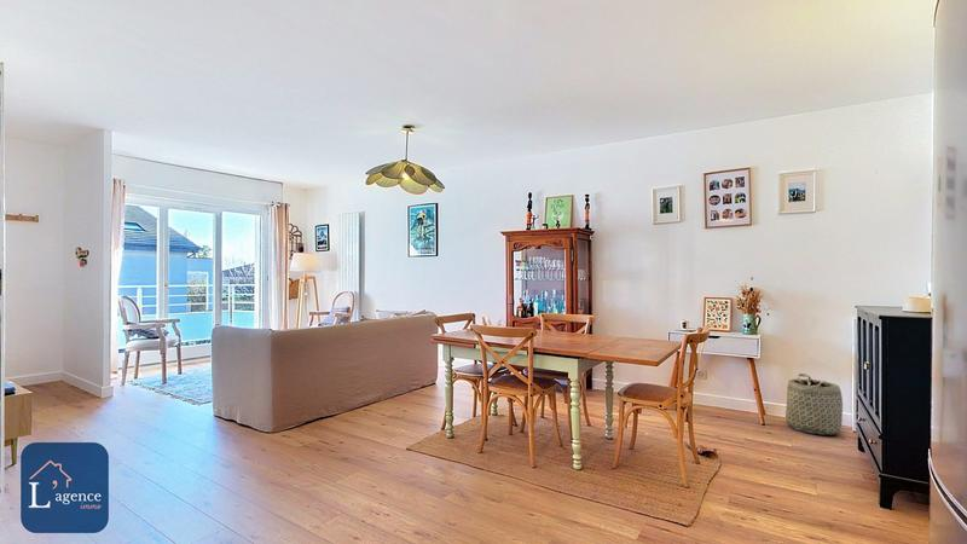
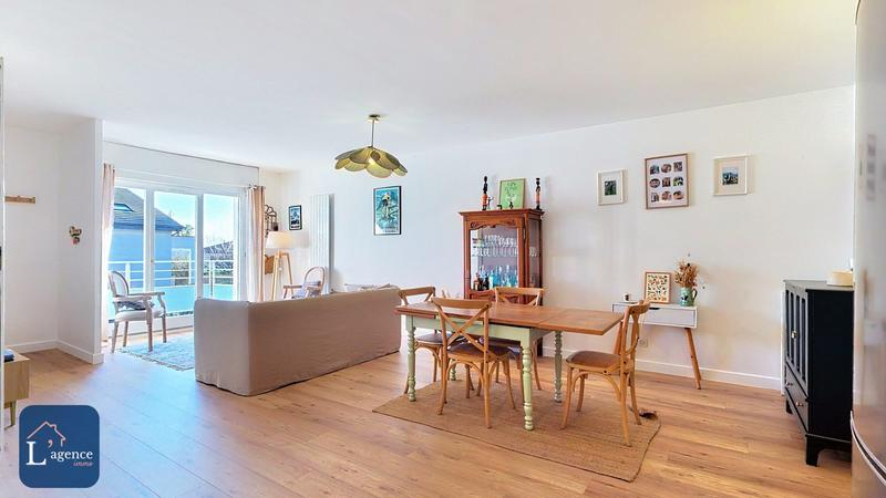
- basket [784,372,844,436]
